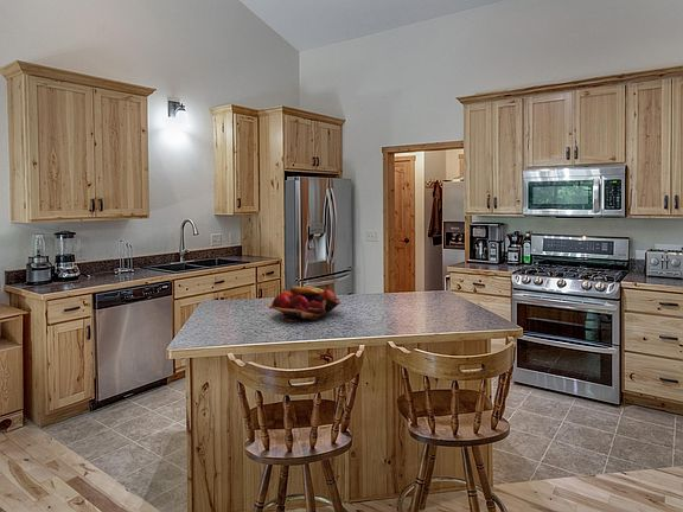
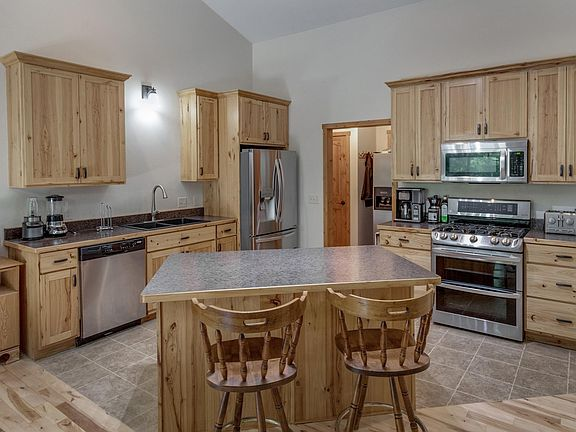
- fruit basket [268,286,342,322]
